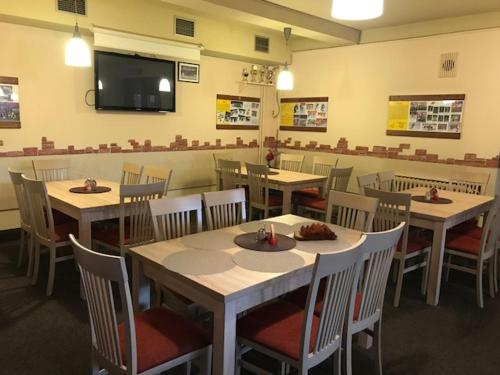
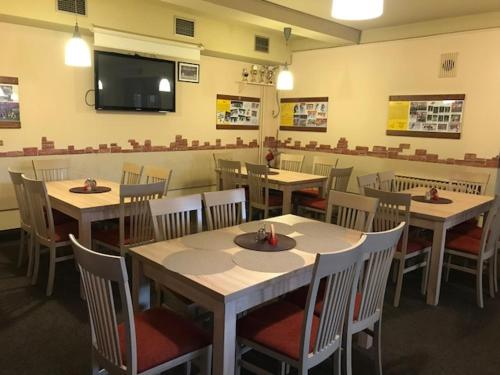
- bread [293,222,338,241]
